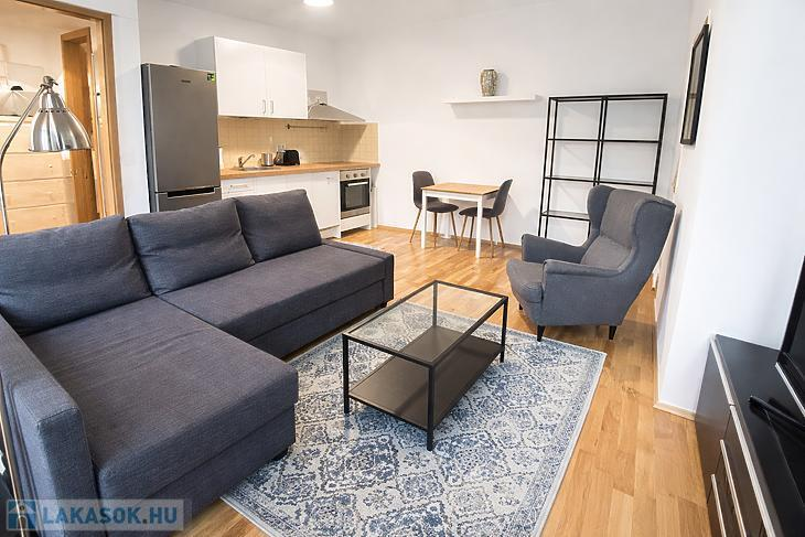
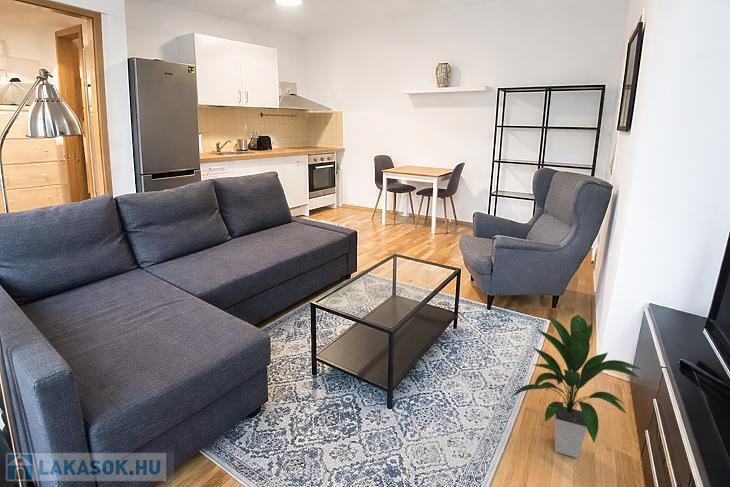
+ indoor plant [511,313,643,459]
